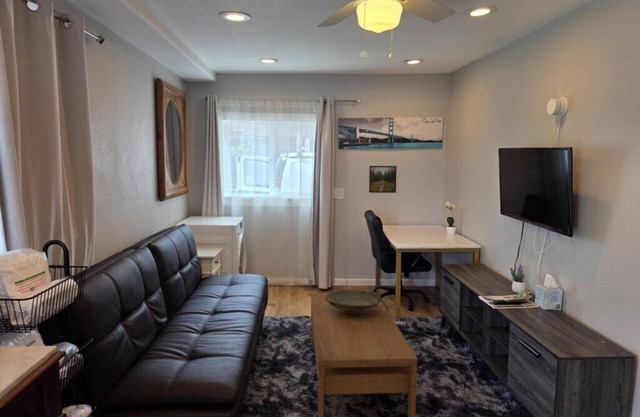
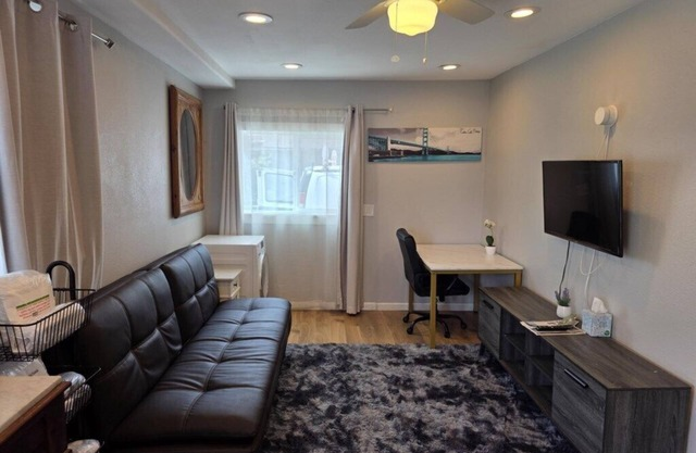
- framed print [368,165,398,194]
- coffee table [310,291,419,417]
- decorative bowl [325,289,383,314]
